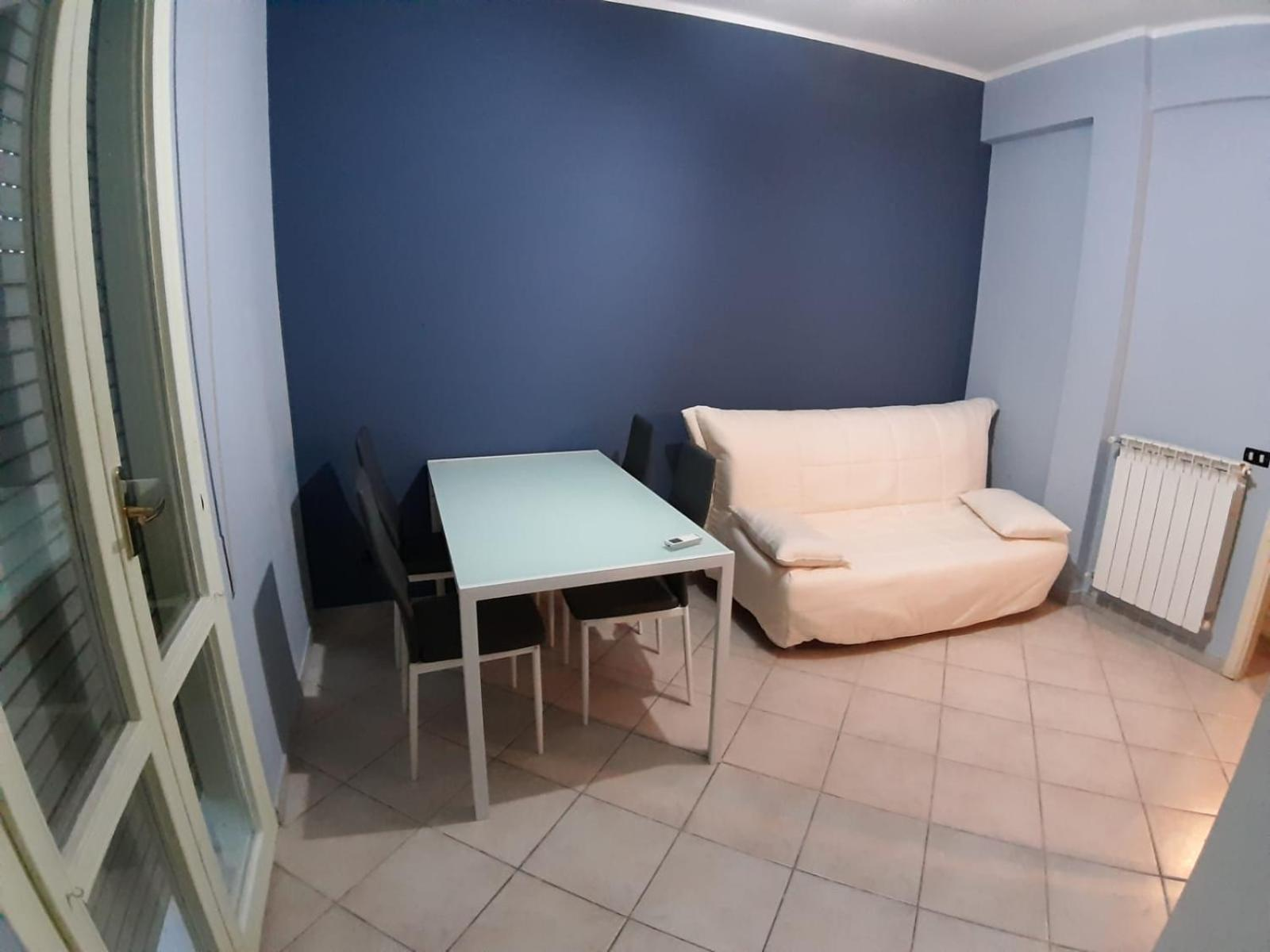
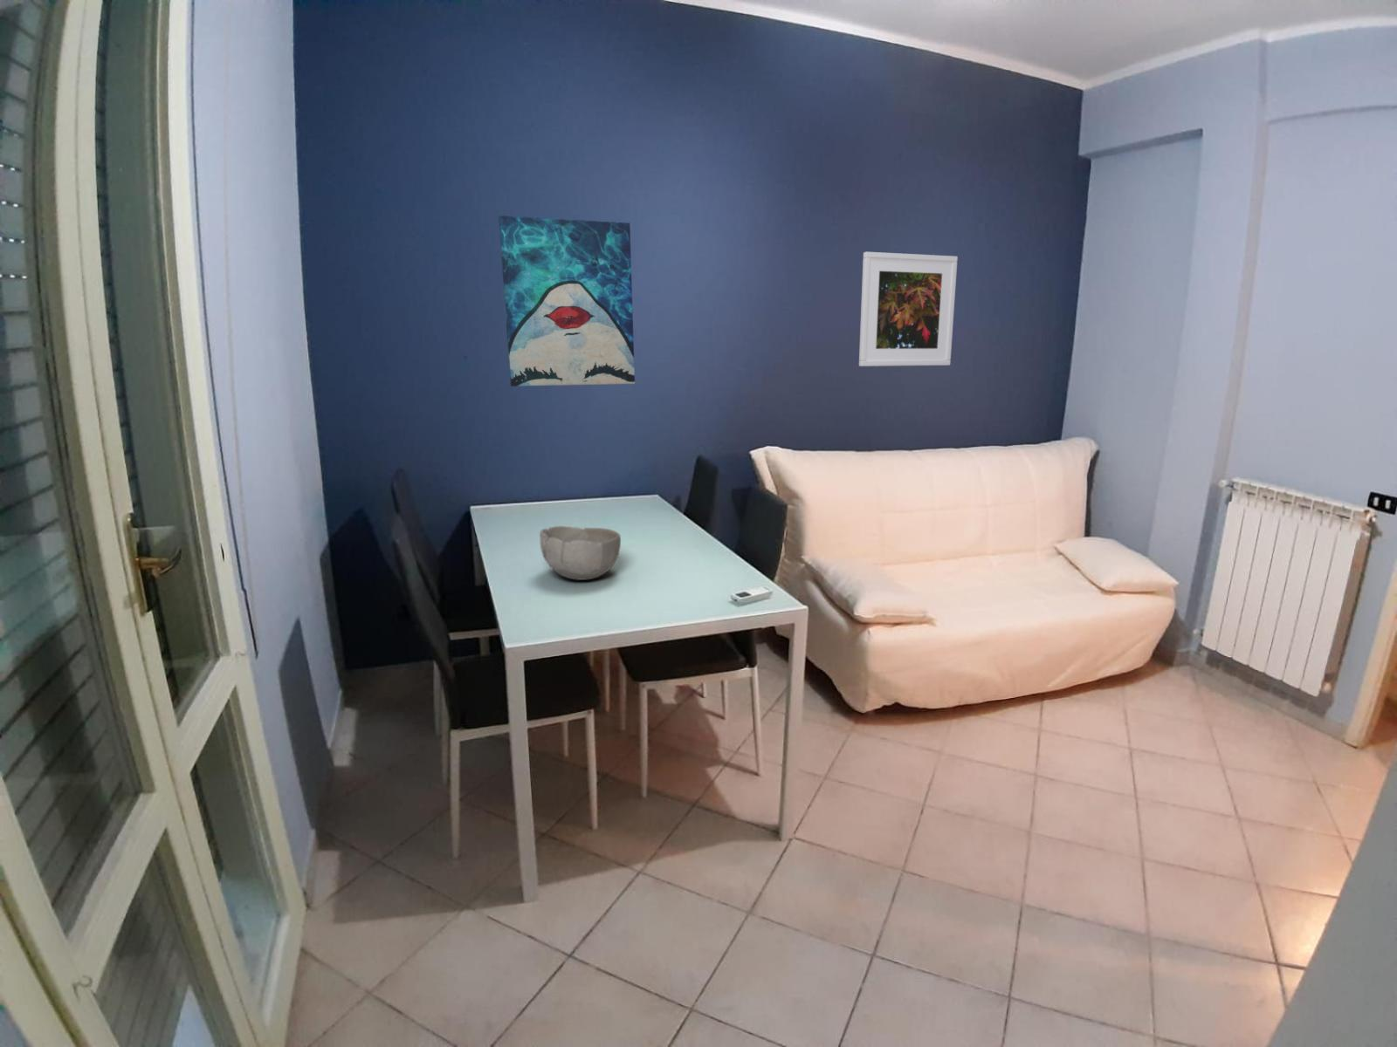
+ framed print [858,251,959,367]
+ wall art [497,214,636,387]
+ bowl [539,526,622,581]
